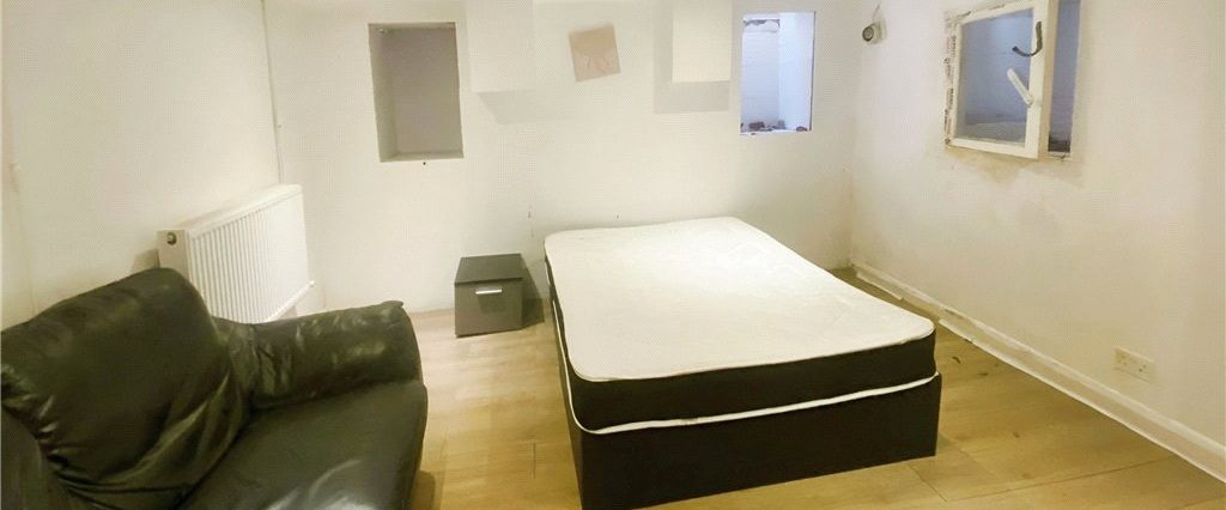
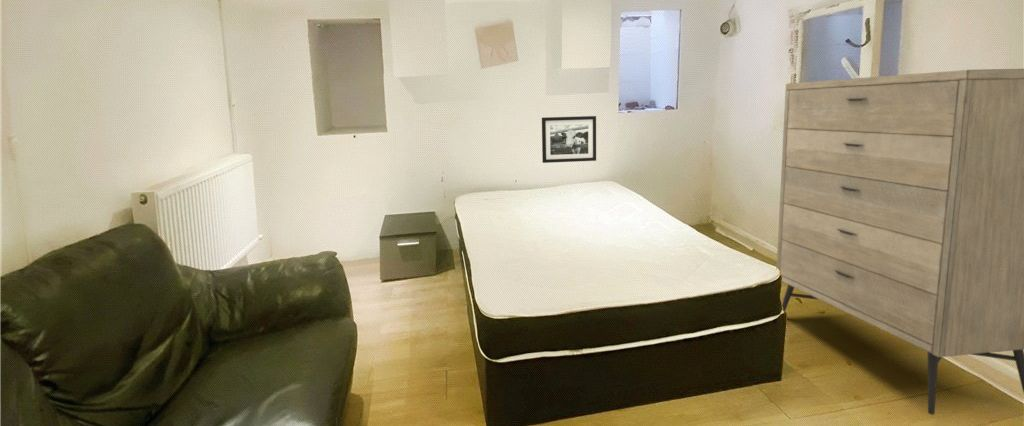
+ dresser [776,68,1024,416]
+ picture frame [541,115,597,164]
